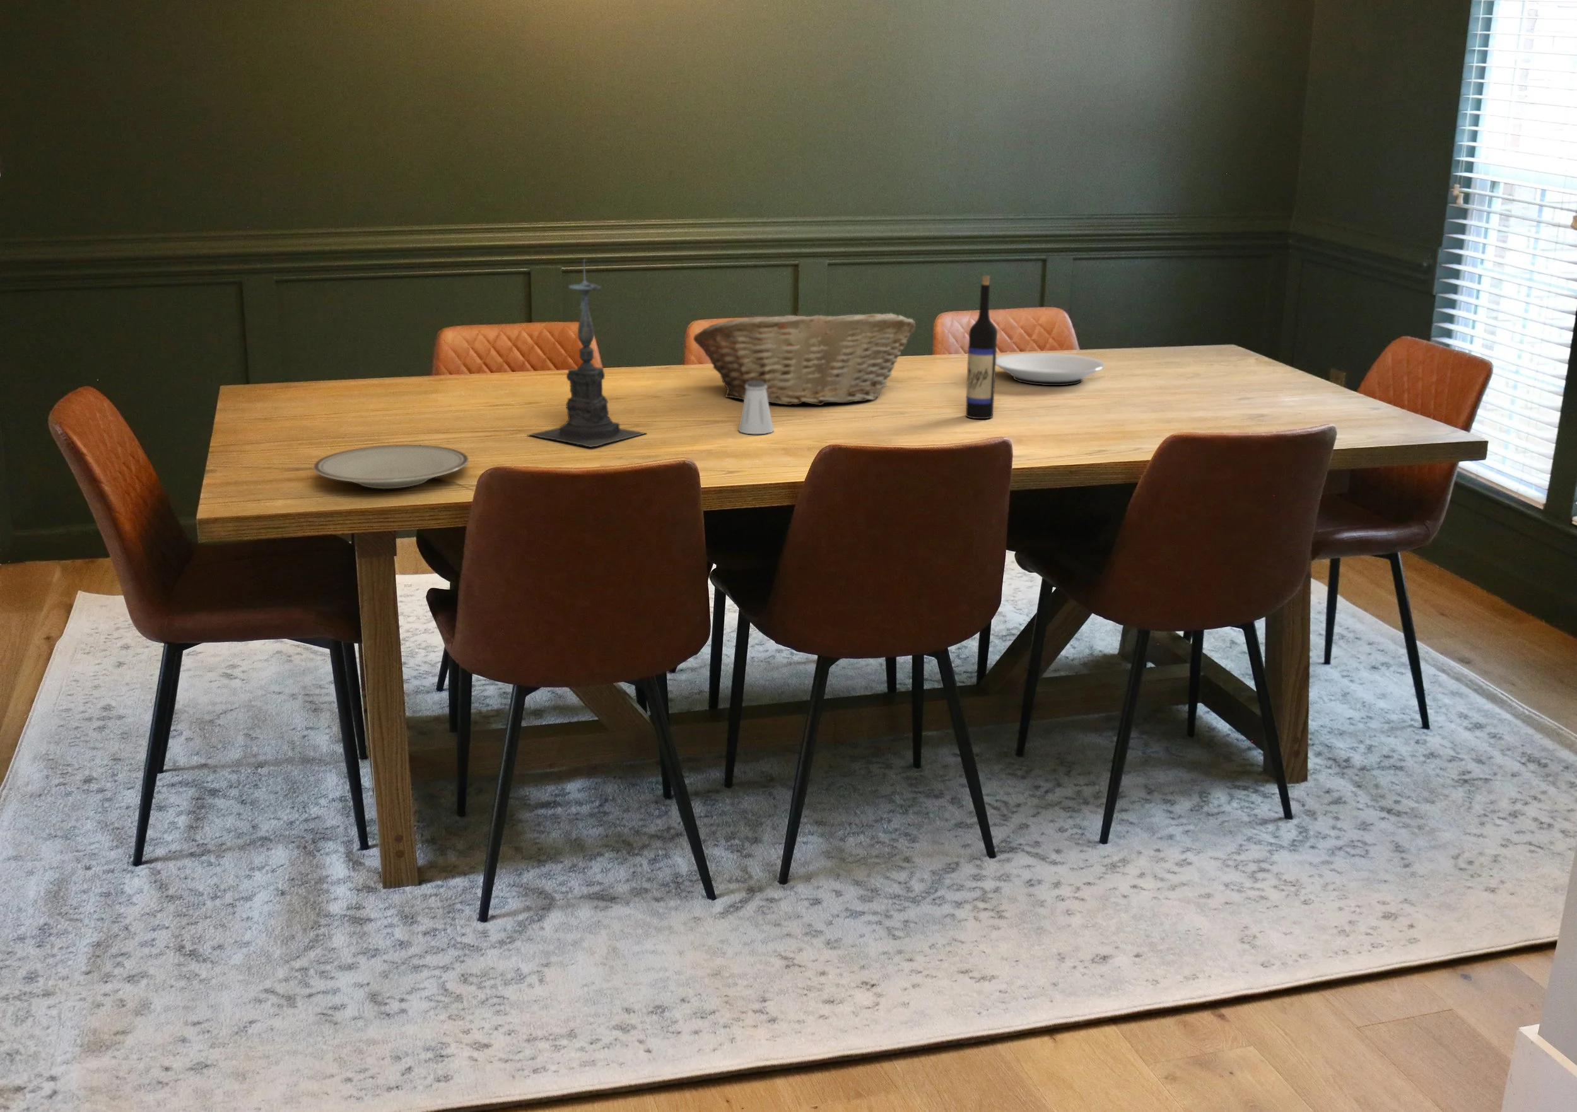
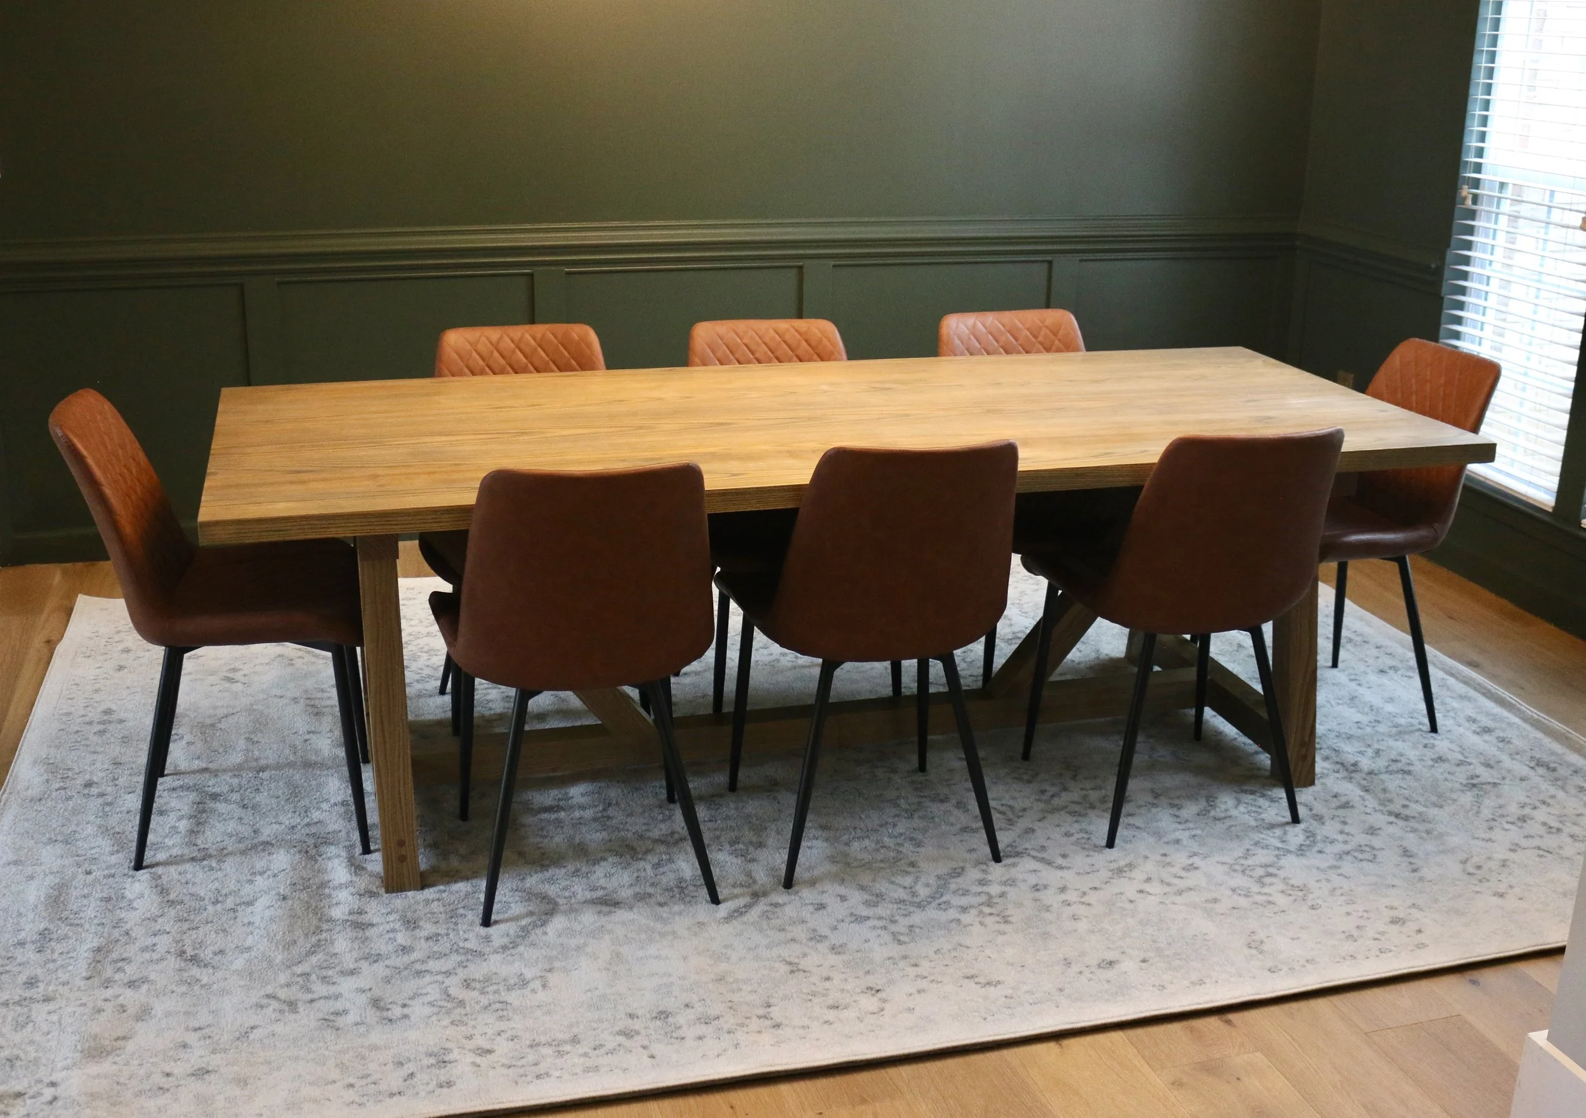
- plate [313,444,469,490]
- candle holder [527,258,648,448]
- wine bottle [965,276,998,420]
- saltshaker [738,381,774,434]
- fruit basket [692,310,916,406]
- plate [996,353,1106,386]
